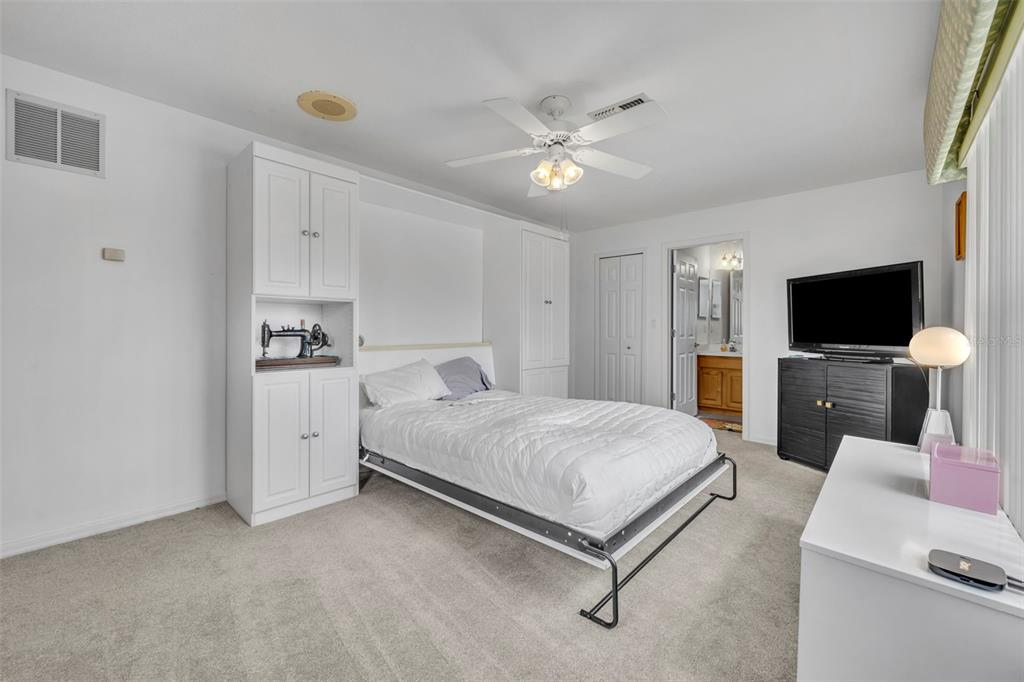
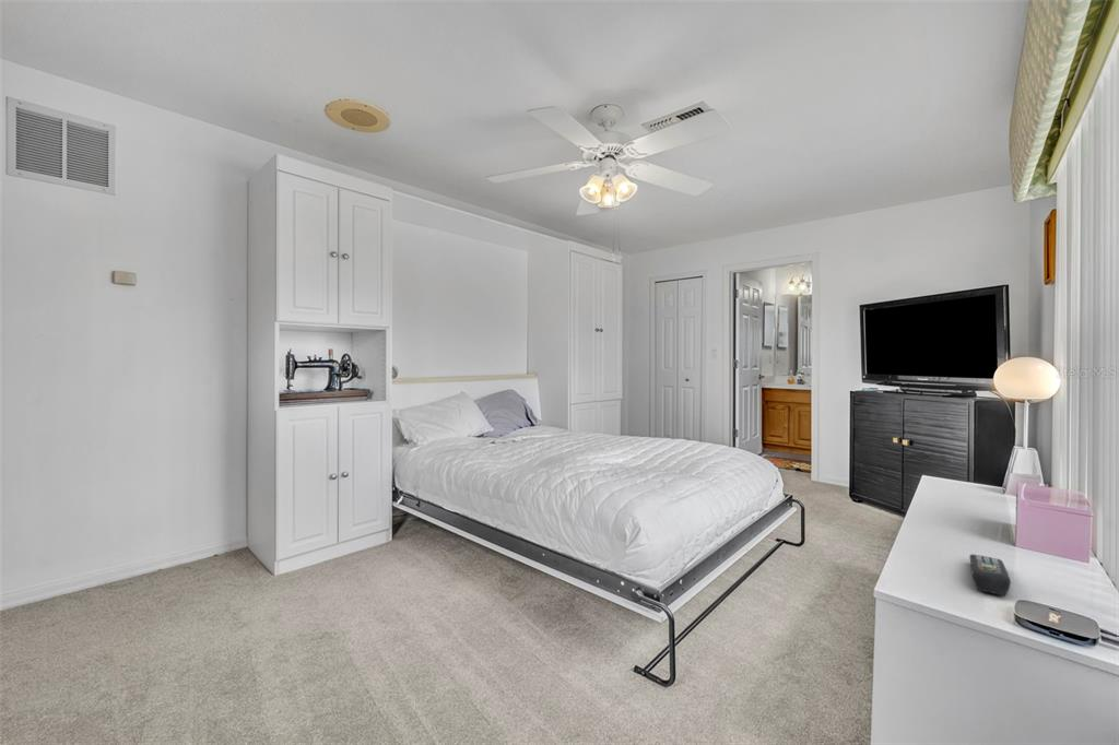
+ remote control [968,553,1012,598]
